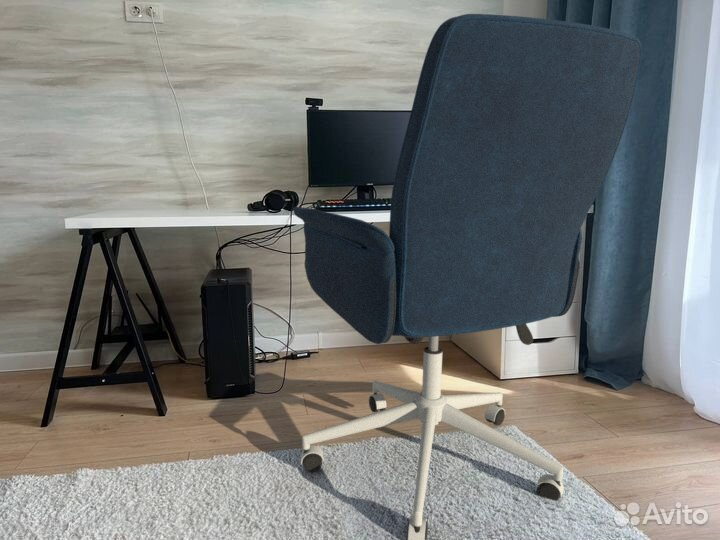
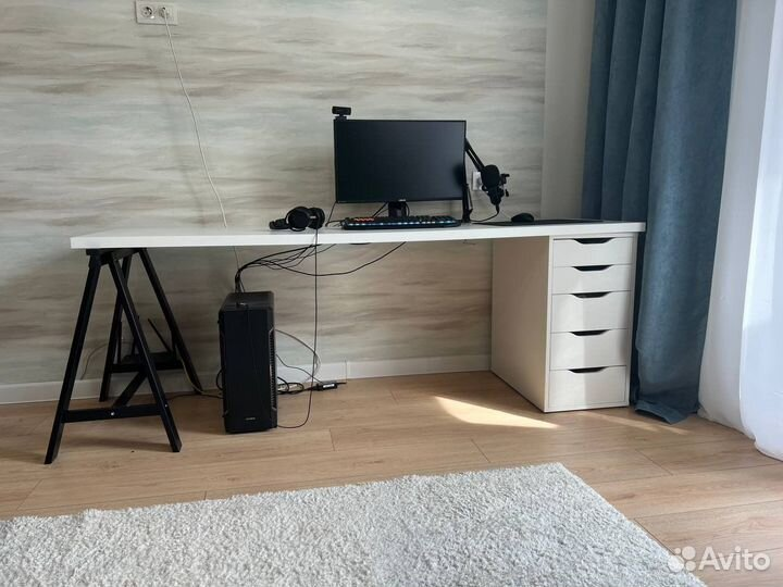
- office chair [292,13,642,540]
